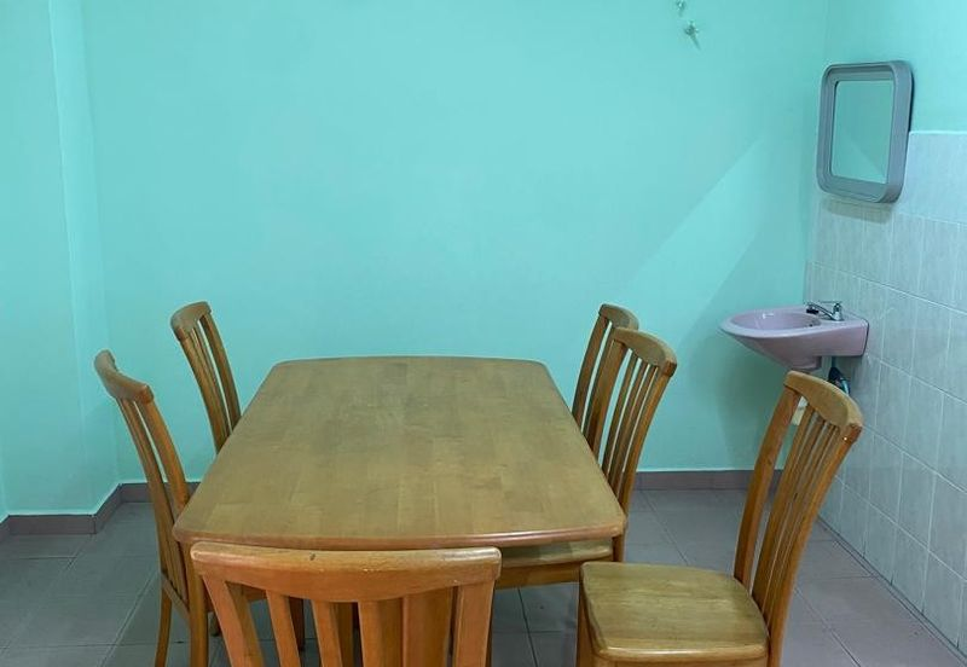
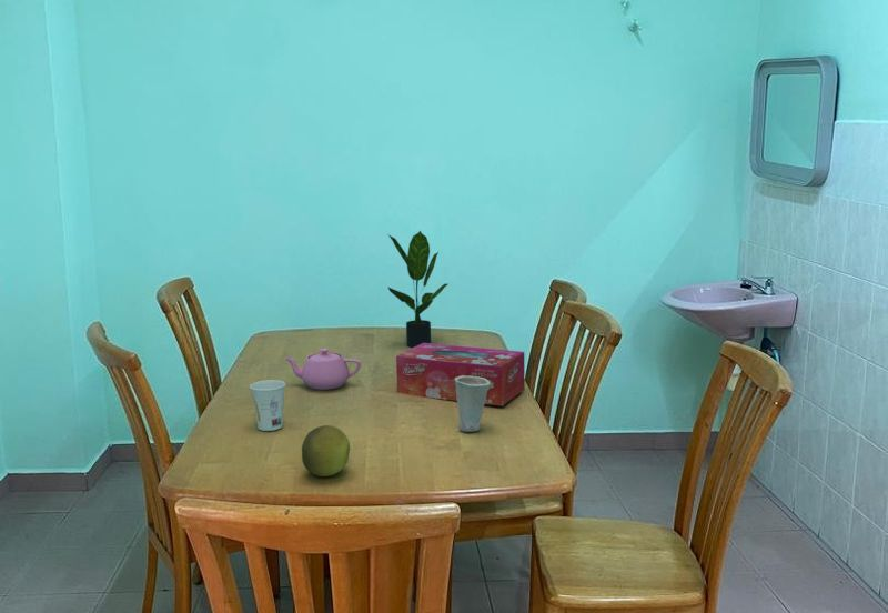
+ teapot [283,348,362,391]
+ potted plant [386,230,448,349]
+ cup [455,375,490,433]
+ fruit [301,424,351,478]
+ cup [249,379,286,432]
+ tissue box [395,343,526,406]
